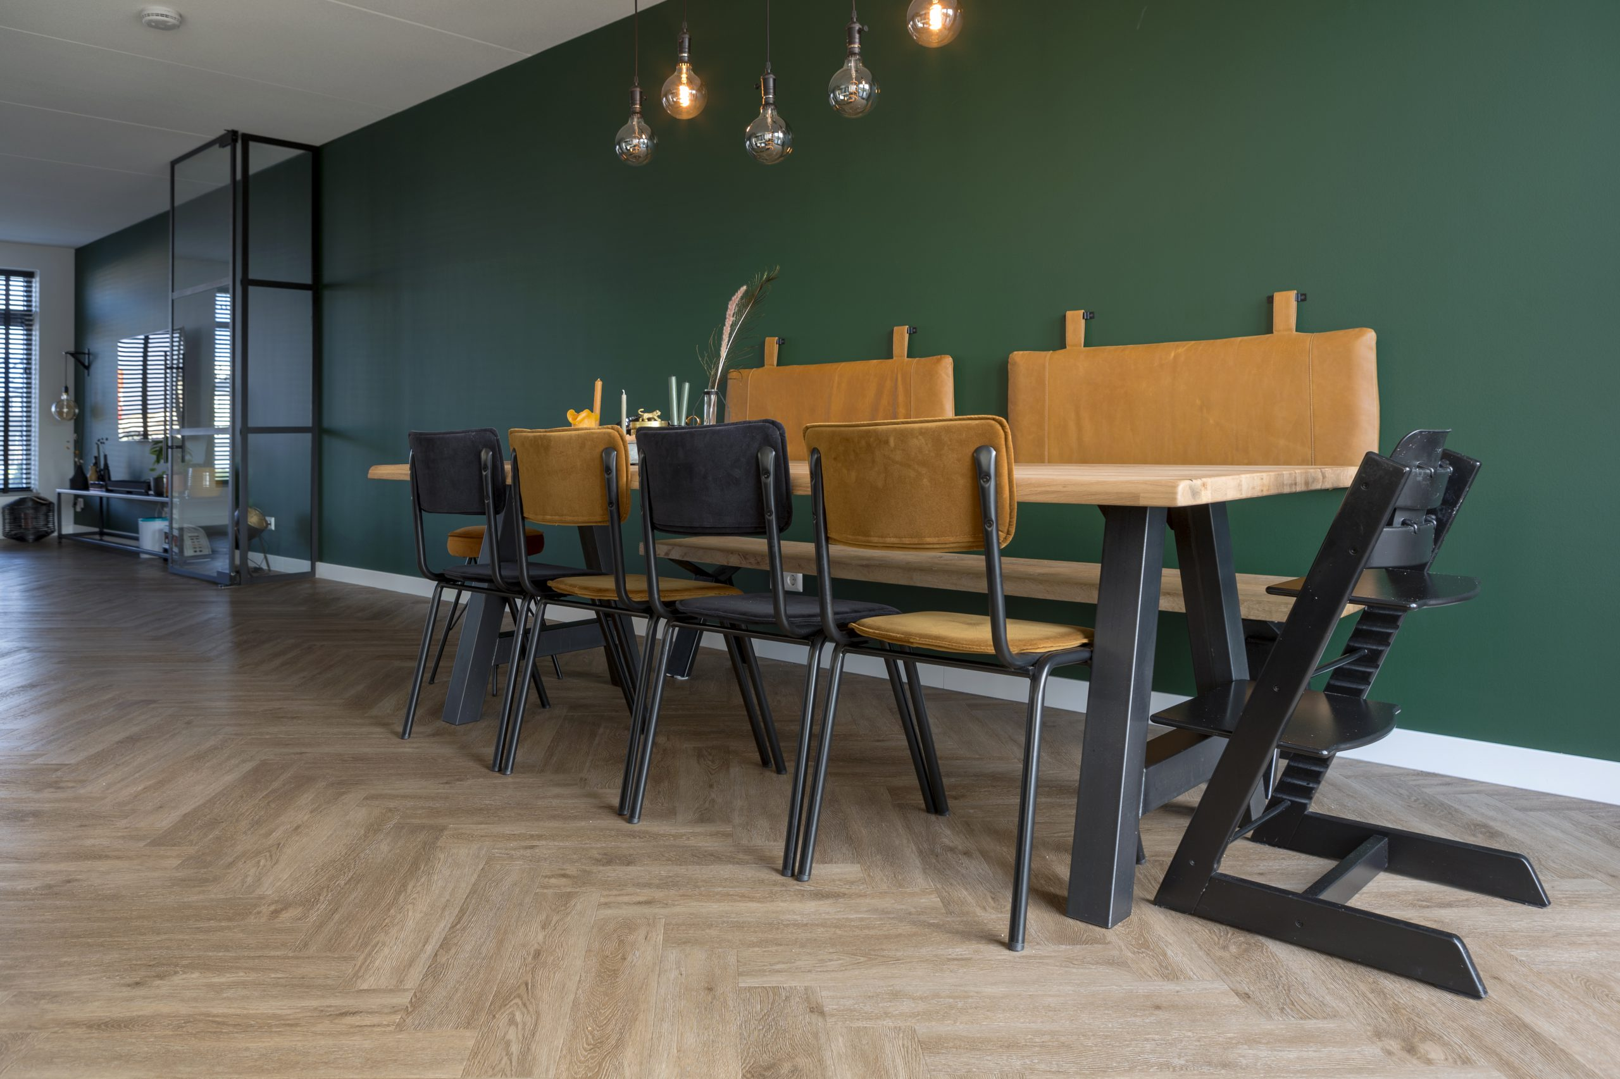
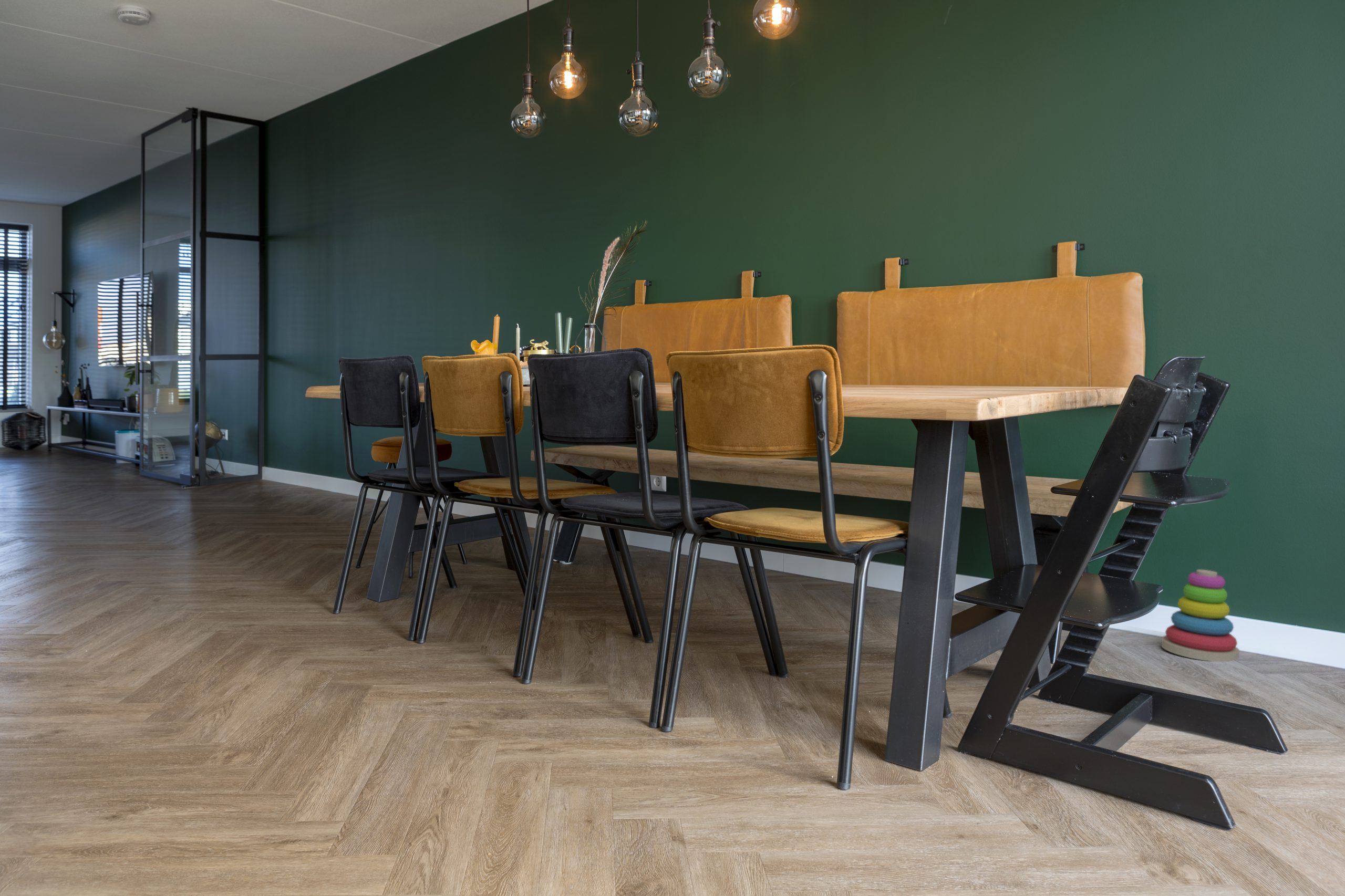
+ stacking toy [1161,569,1240,662]
